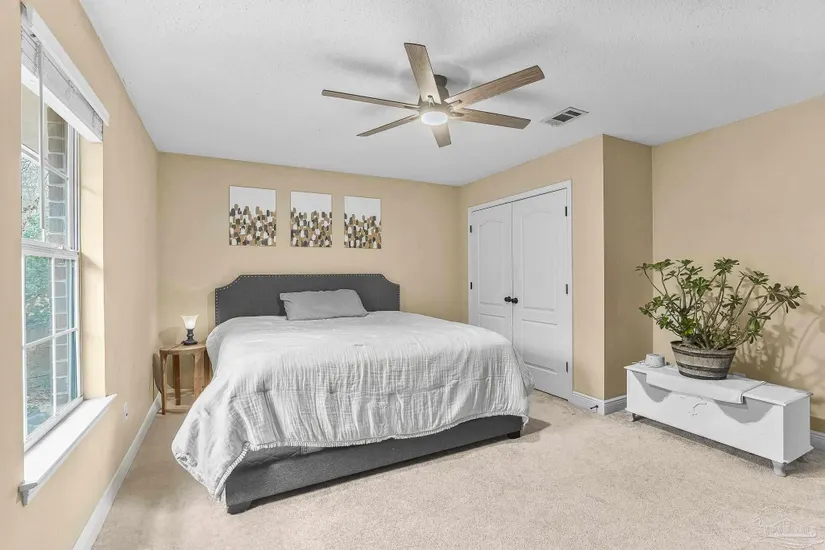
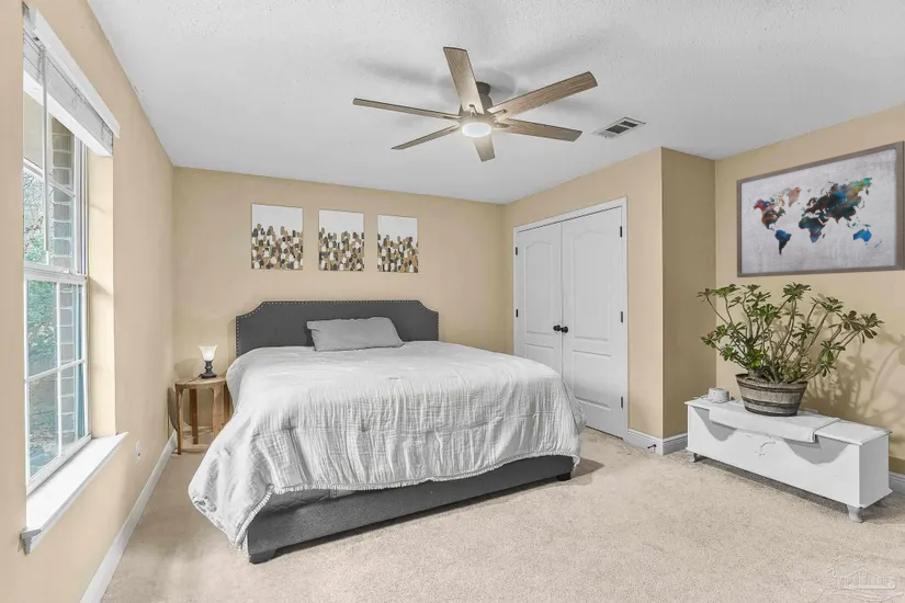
+ wall art [735,139,905,278]
